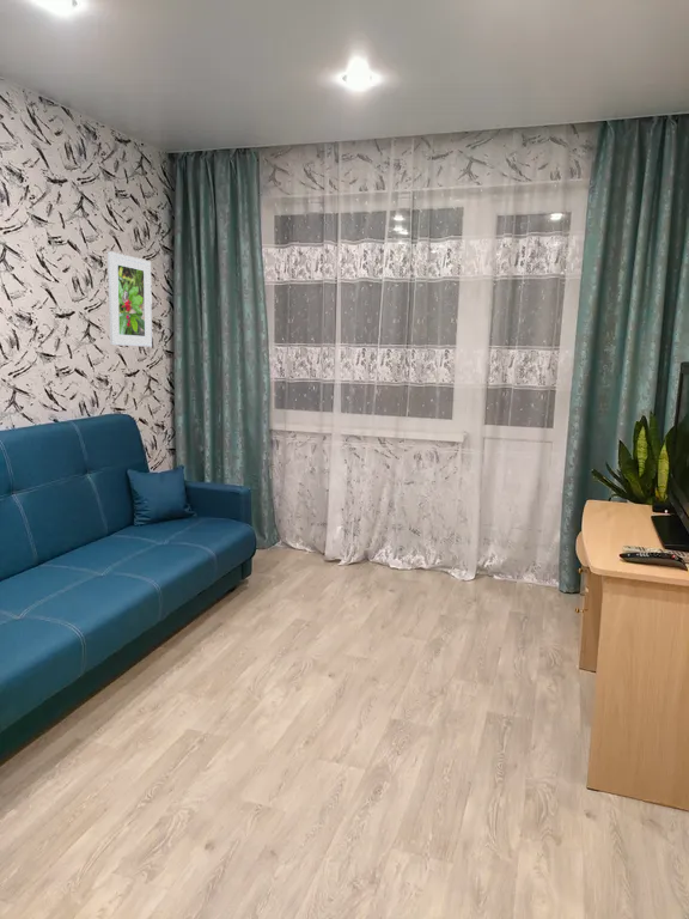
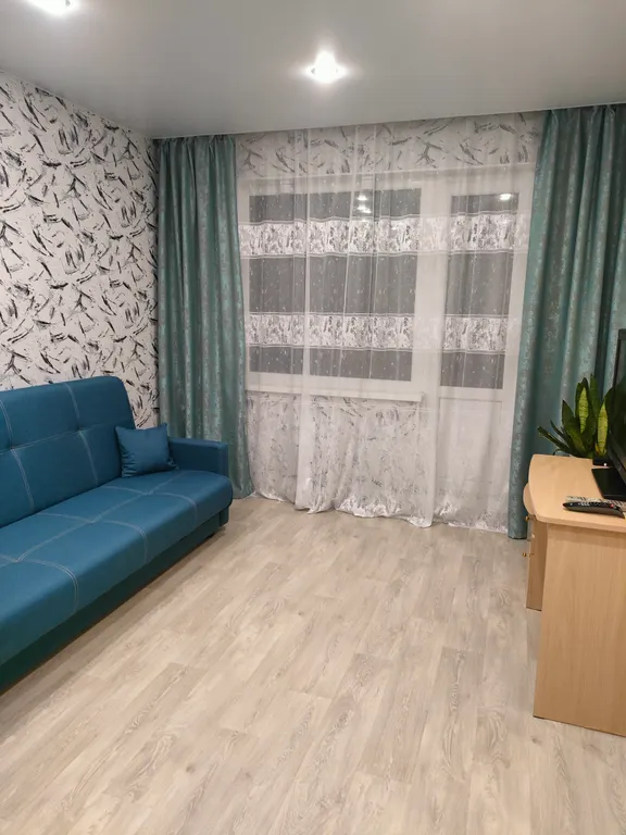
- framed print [106,250,153,348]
